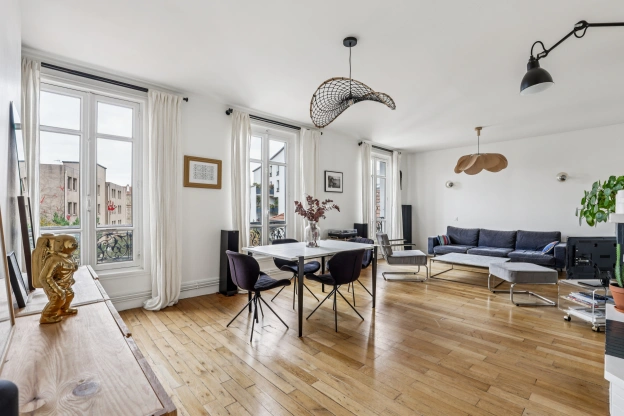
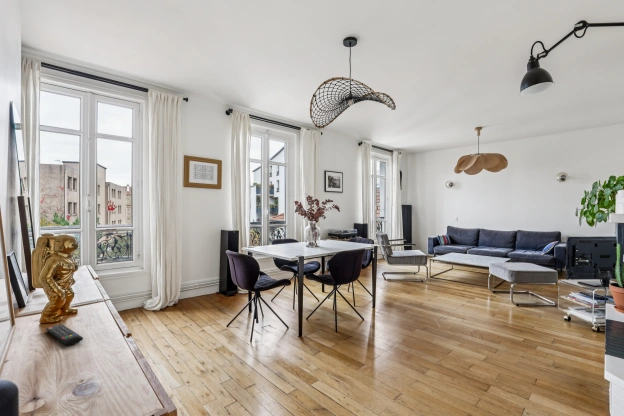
+ remote control [45,323,84,346]
